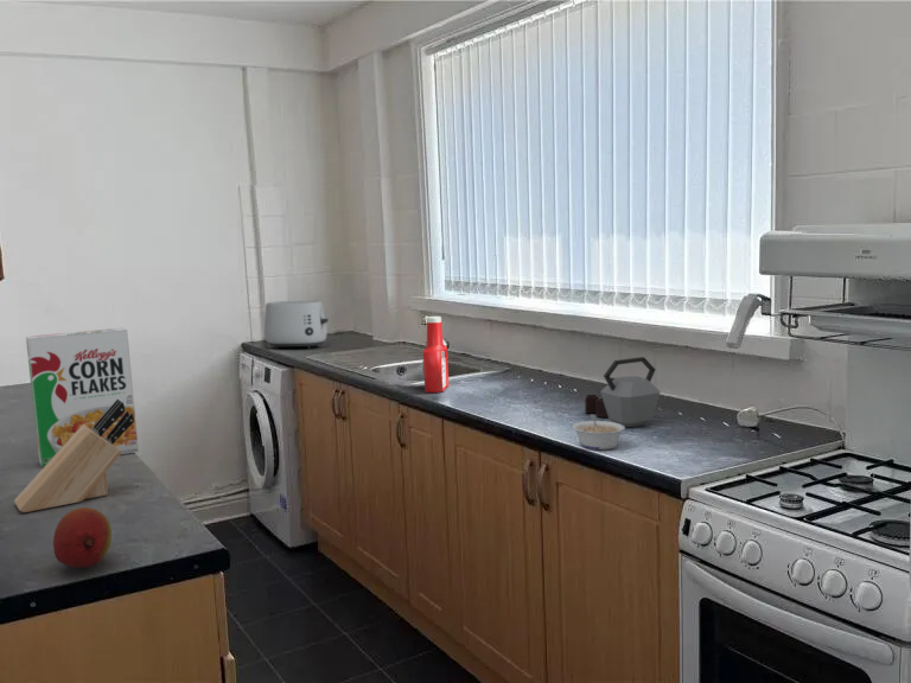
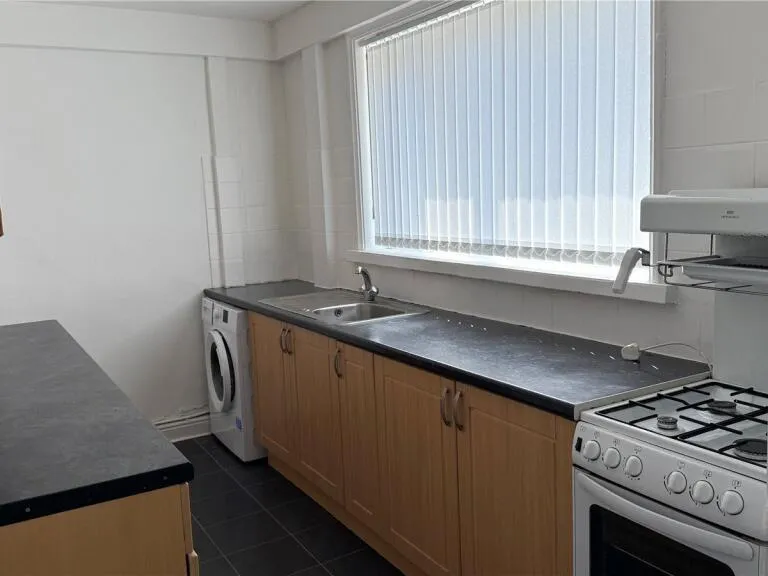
- legume [571,414,626,451]
- cereal box [25,327,140,468]
- toaster [263,300,330,350]
- fruit [52,506,113,569]
- kettle [584,356,662,428]
- soap bottle [422,315,450,394]
- knife block [13,400,134,513]
